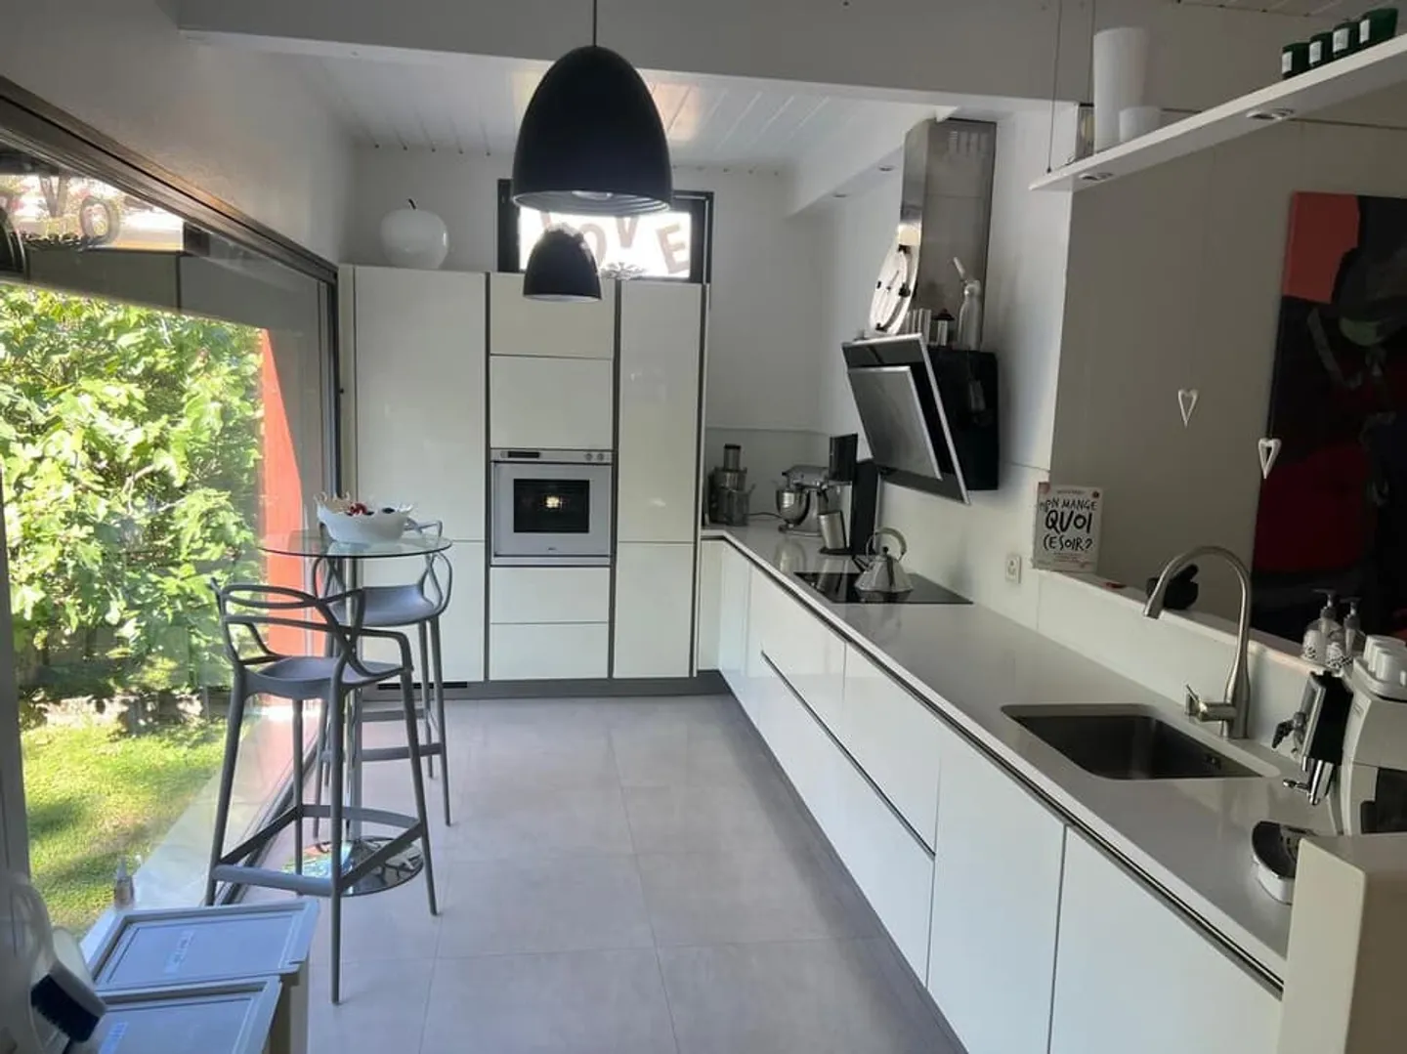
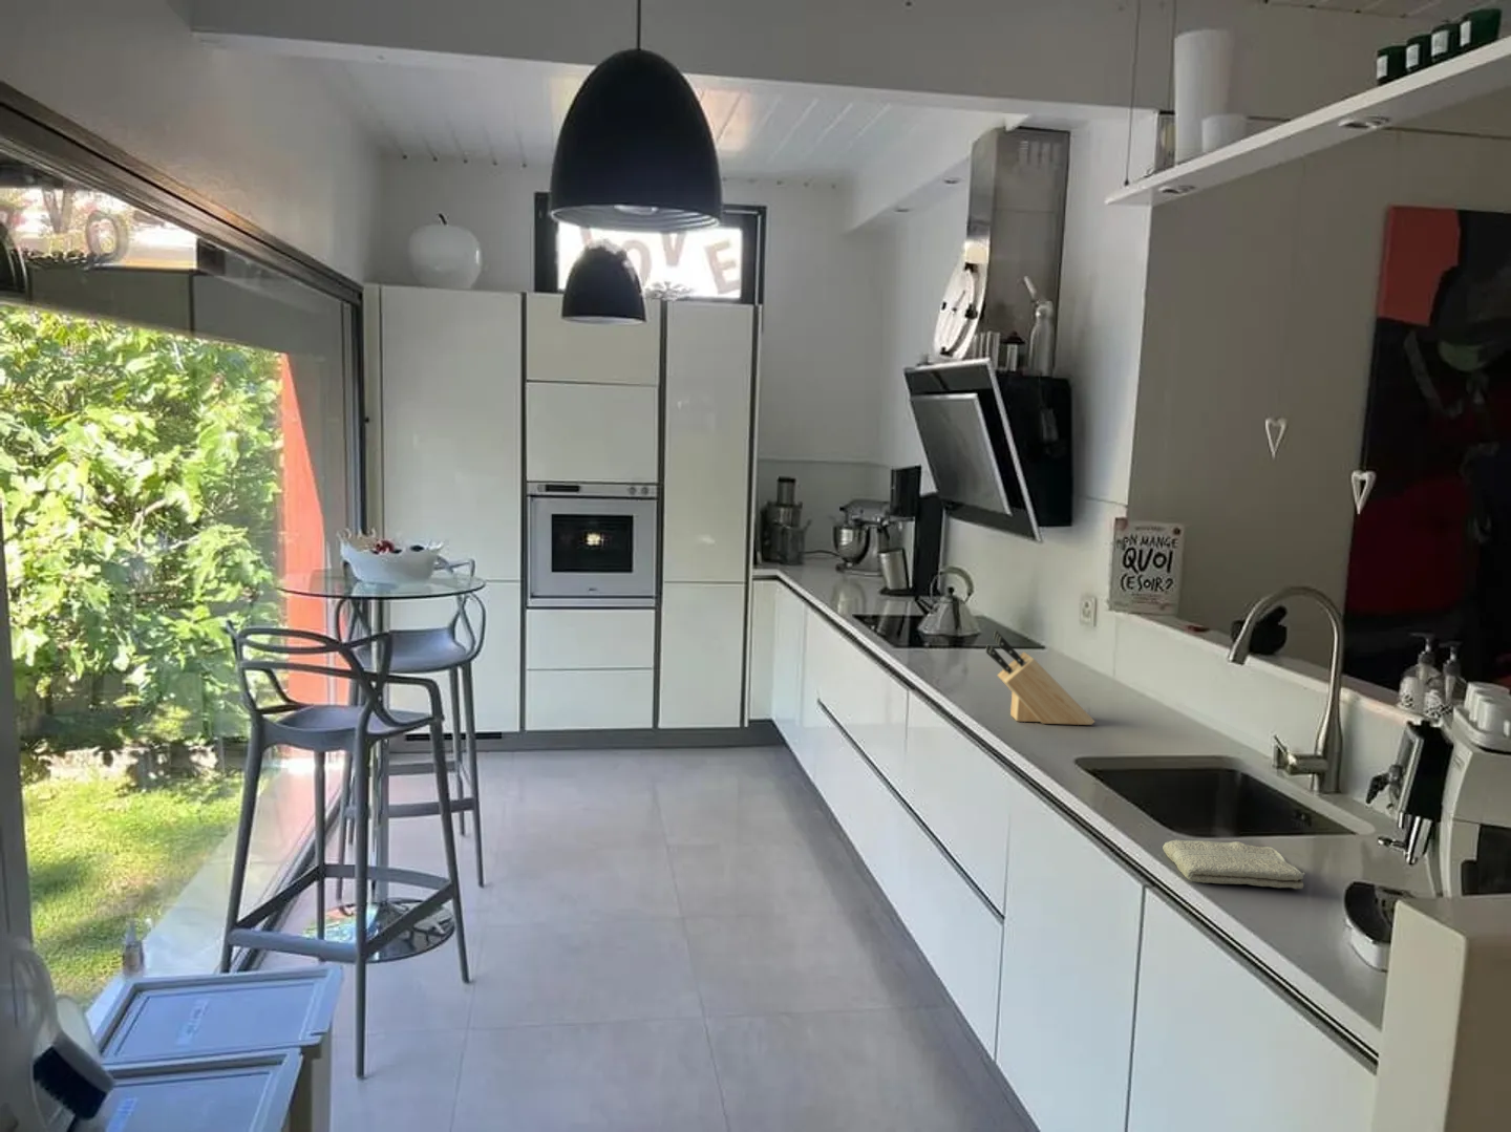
+ knife block [984,629,1096,727]
+ washcloth [1161,839,1307,889]
